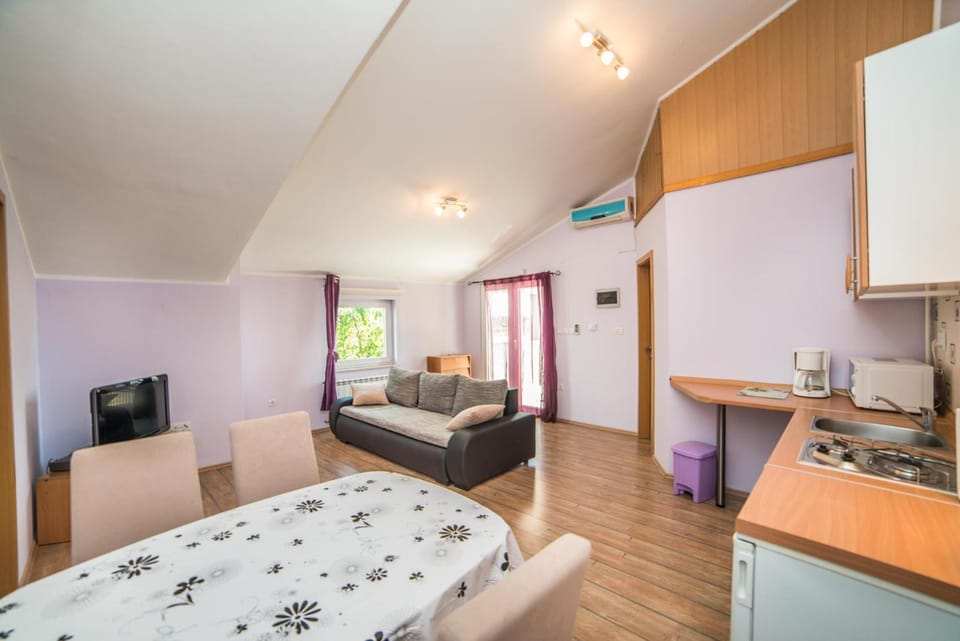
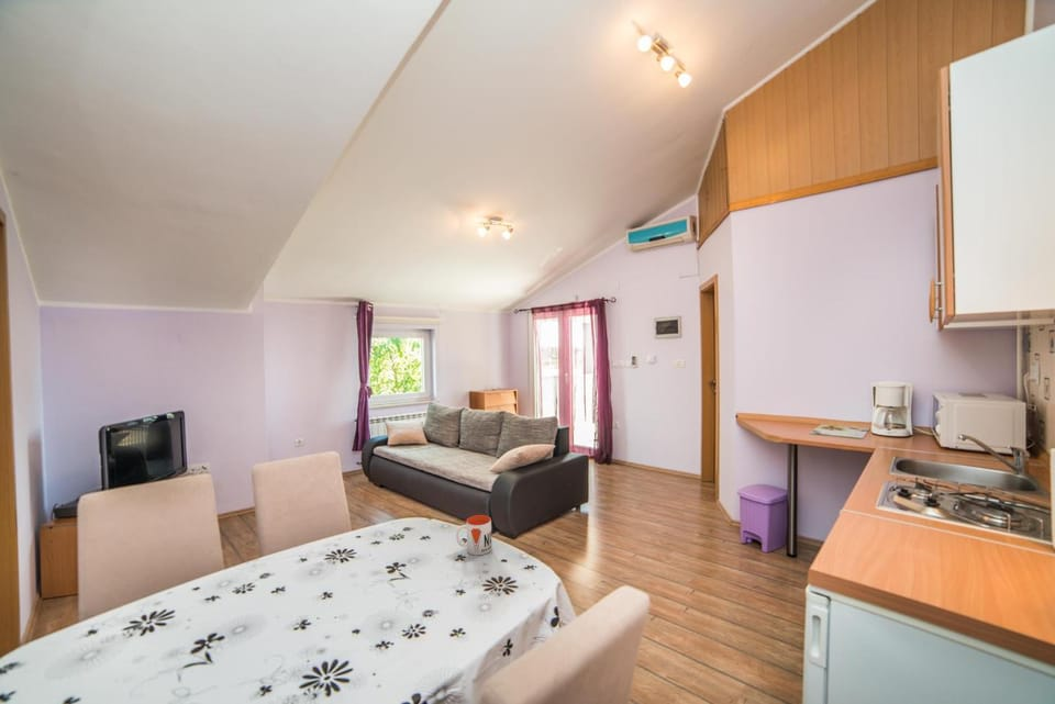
+ mug [455,514,492,556]
